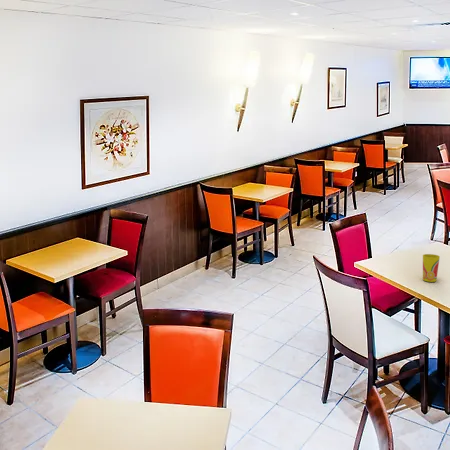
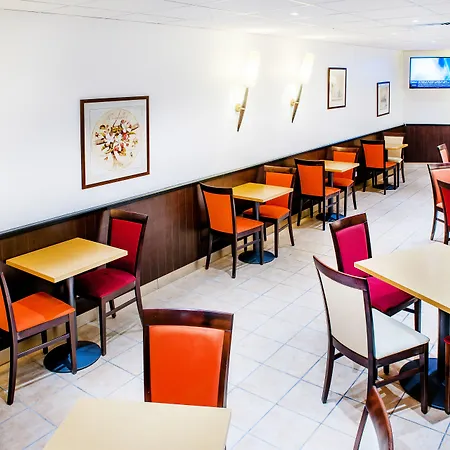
- cup [422,253,441,283]
